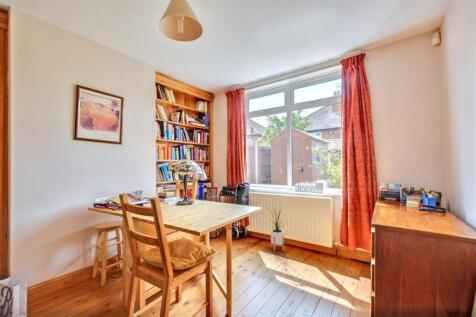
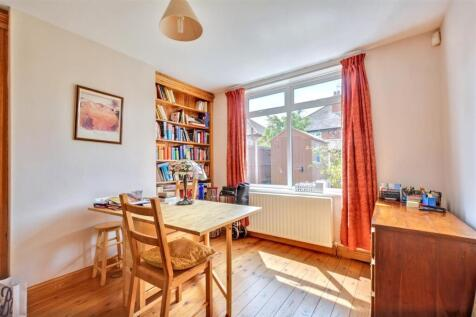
- house plant [263,202,288,252]
